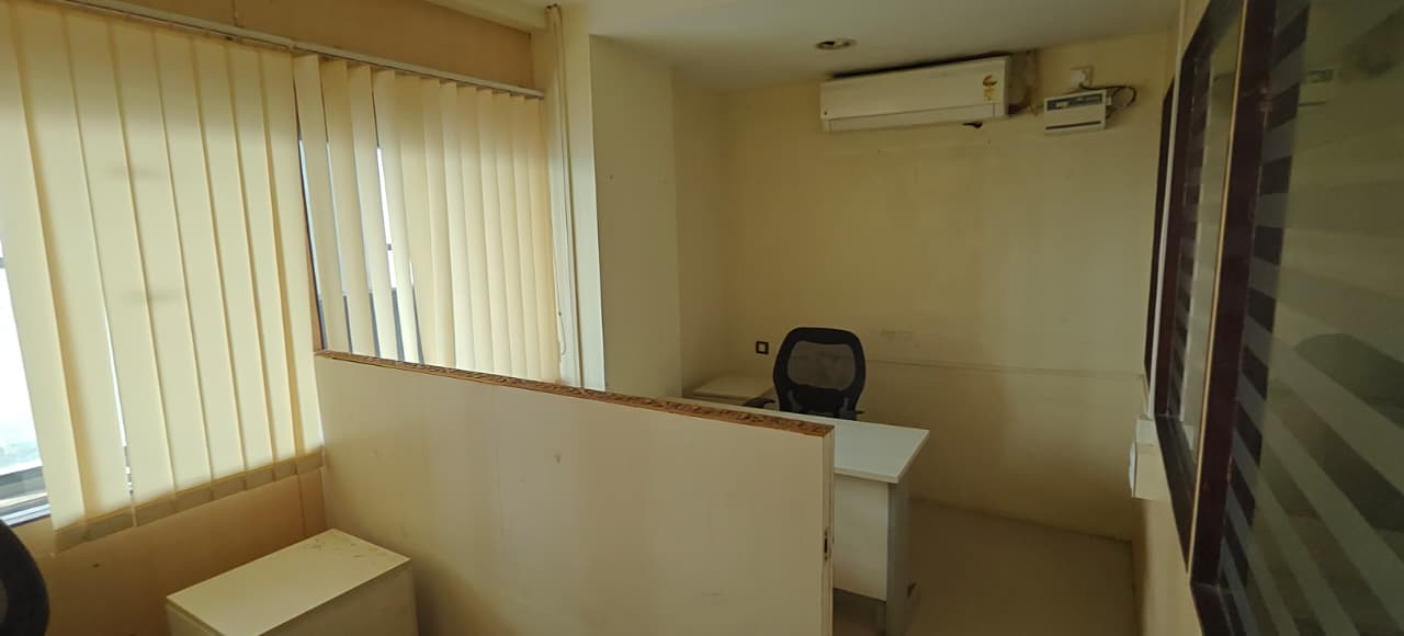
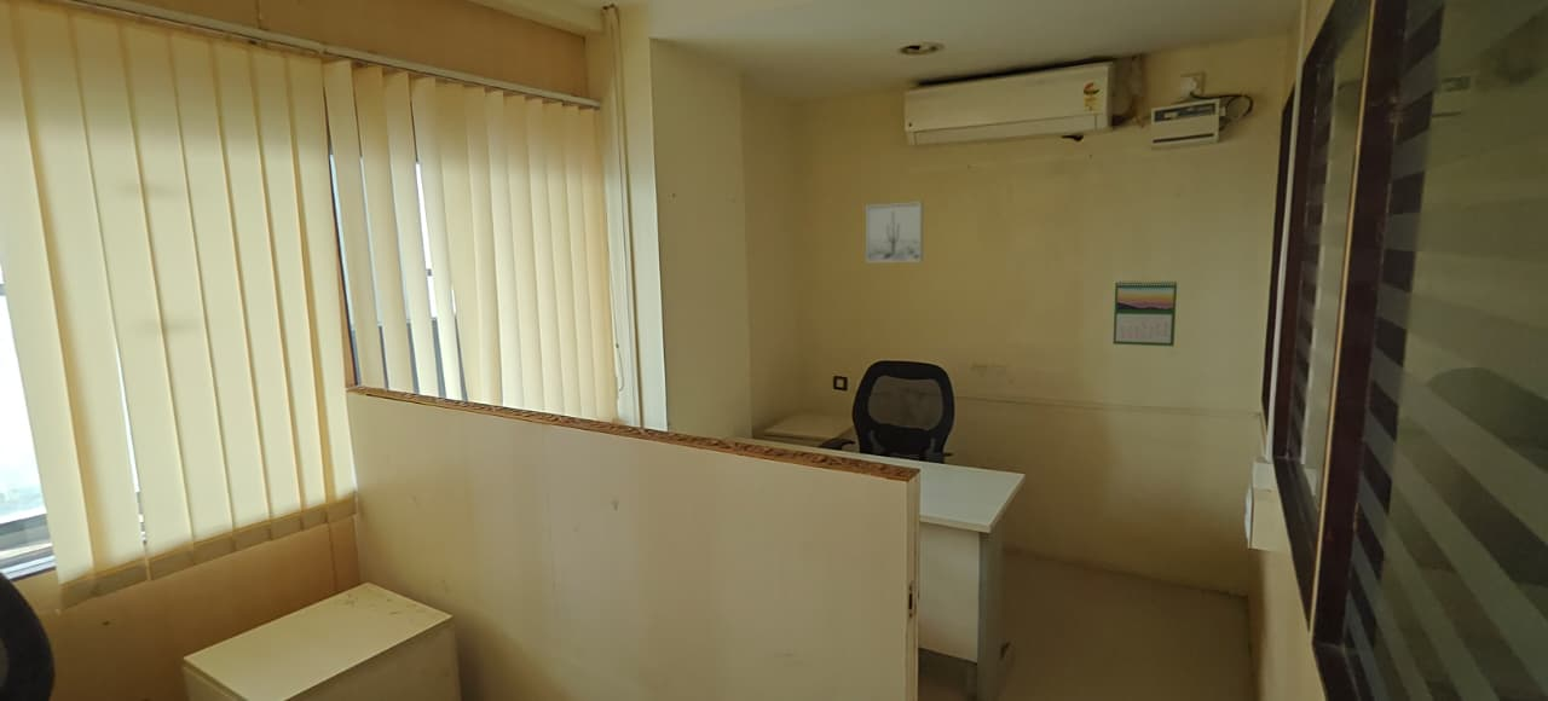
+ calendar [1111,278,1178,348]
+ wall art [865,201,924,263]
